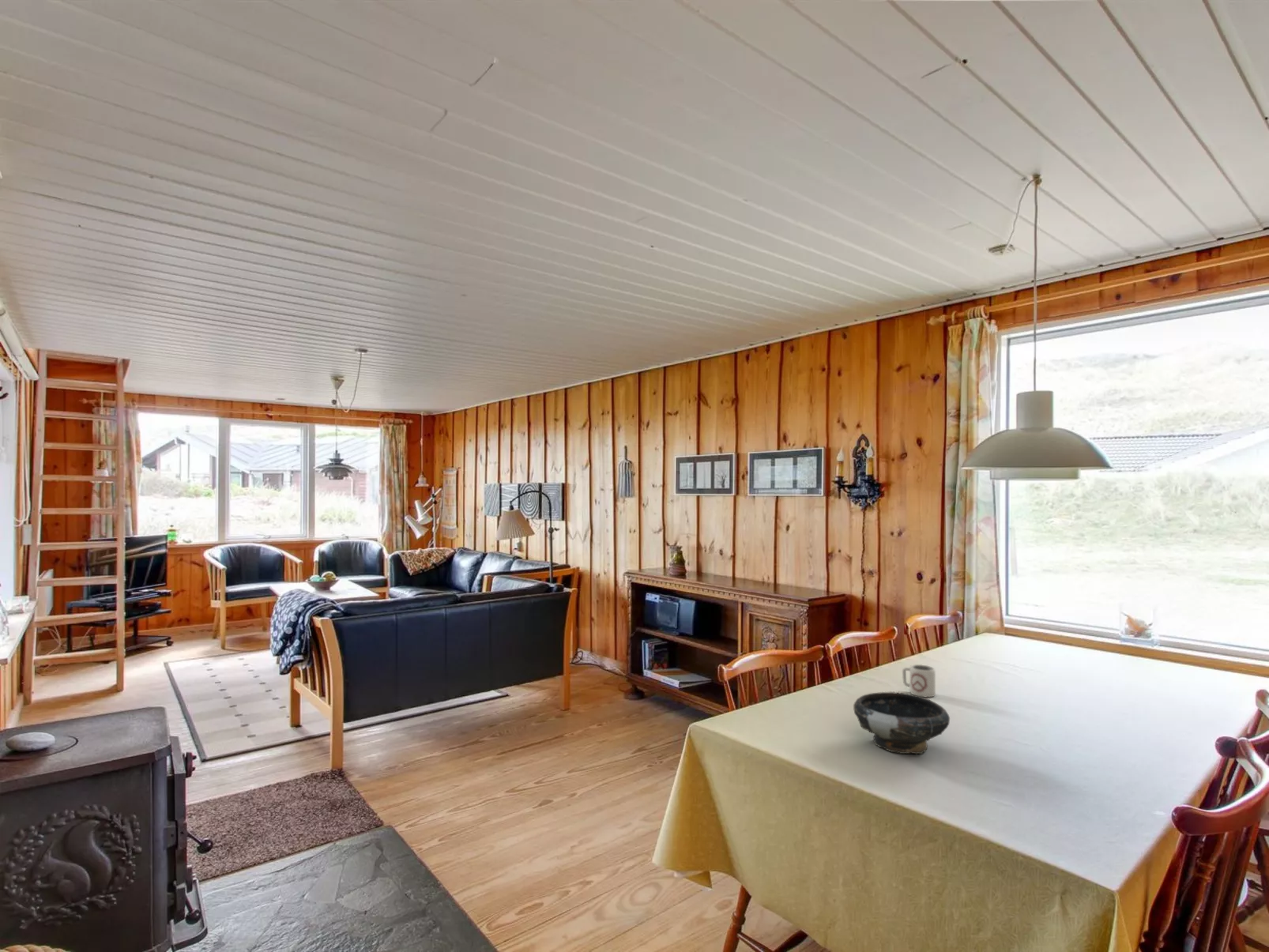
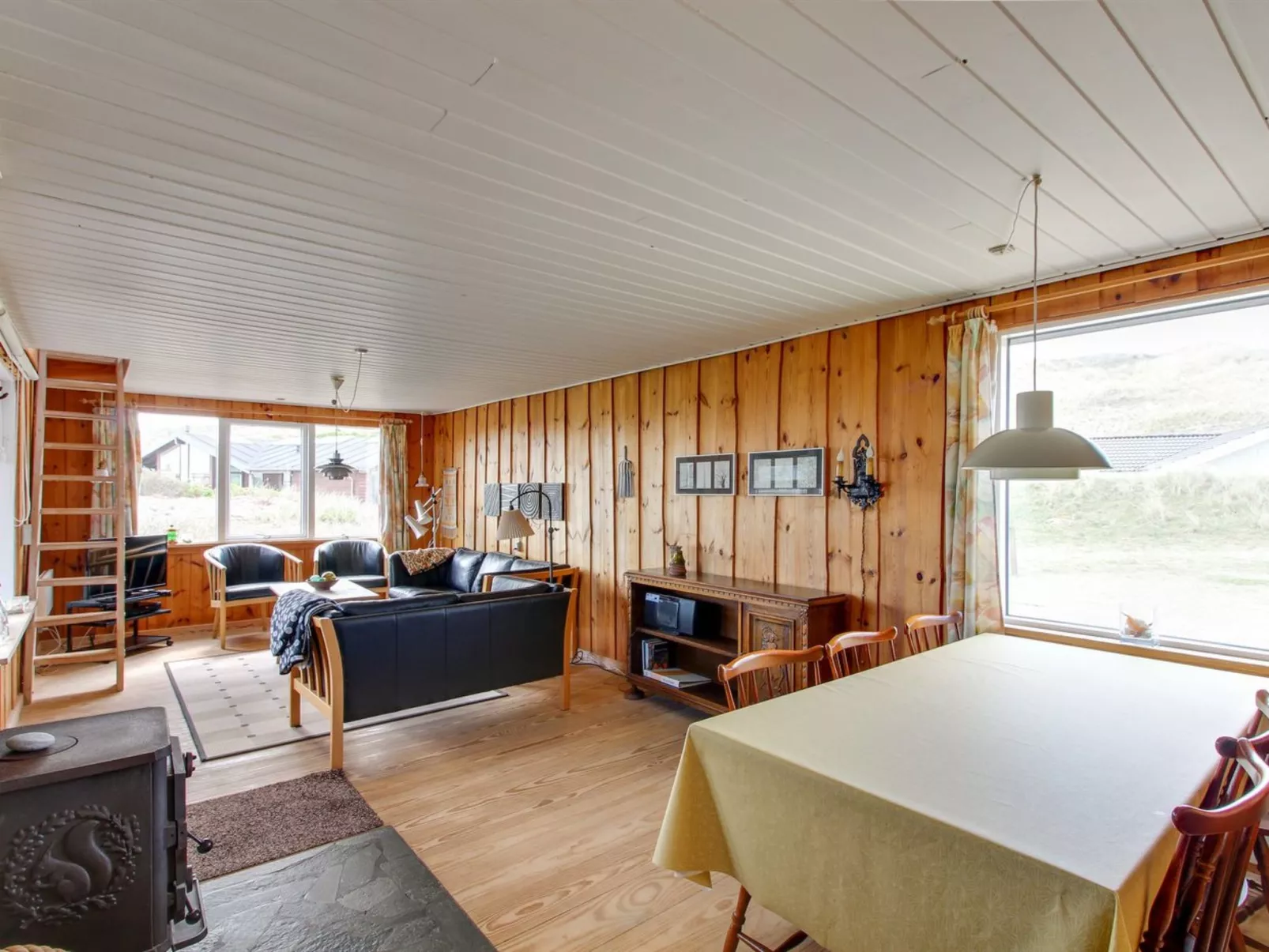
- cup [902,664,936,698]
- bowl [853,691,951,755]
